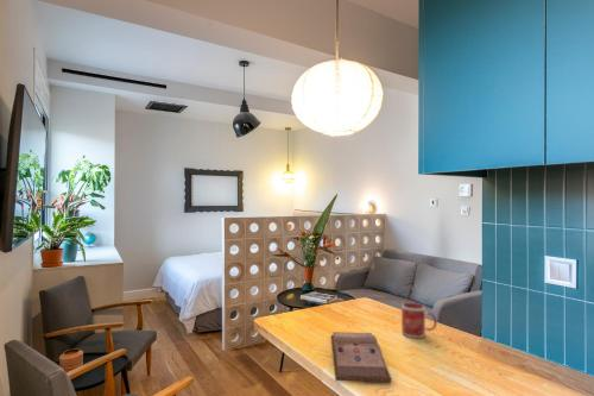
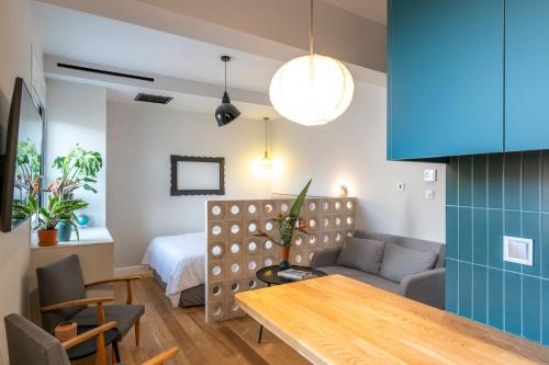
- hardback book [330,331,392,383]
- mug [400,302,438,339]
